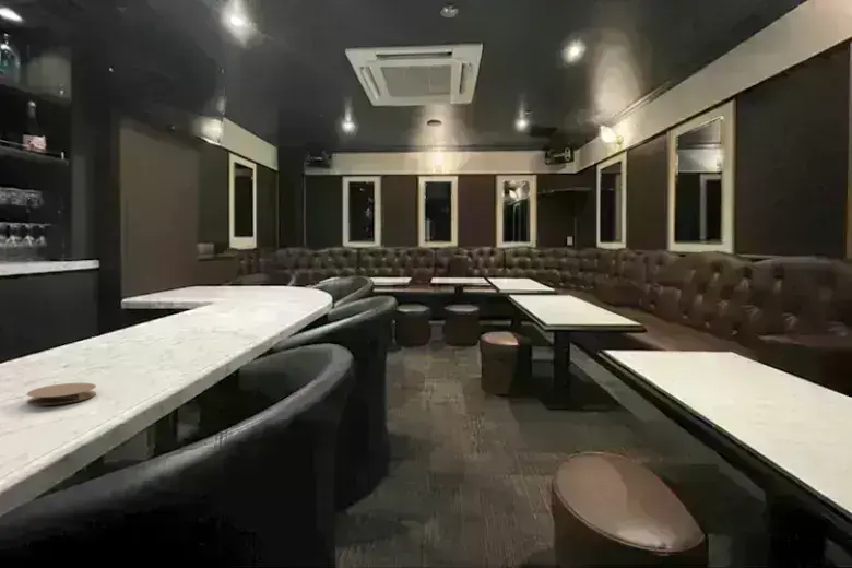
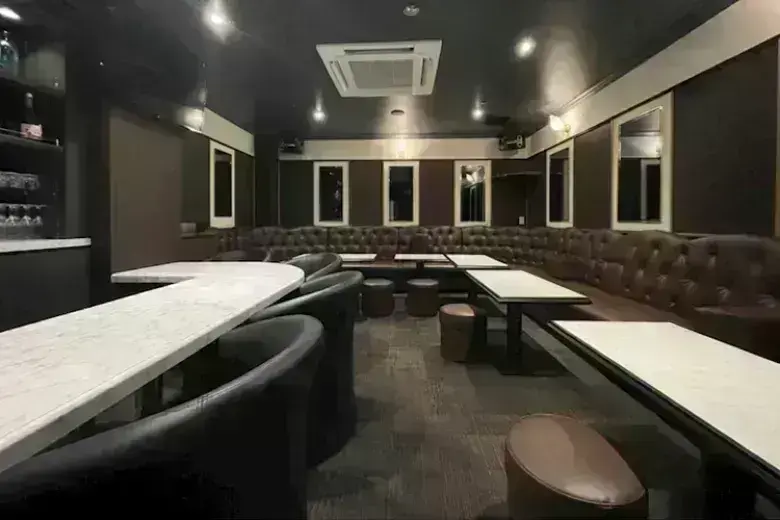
- coaster [26,382,97,406]
